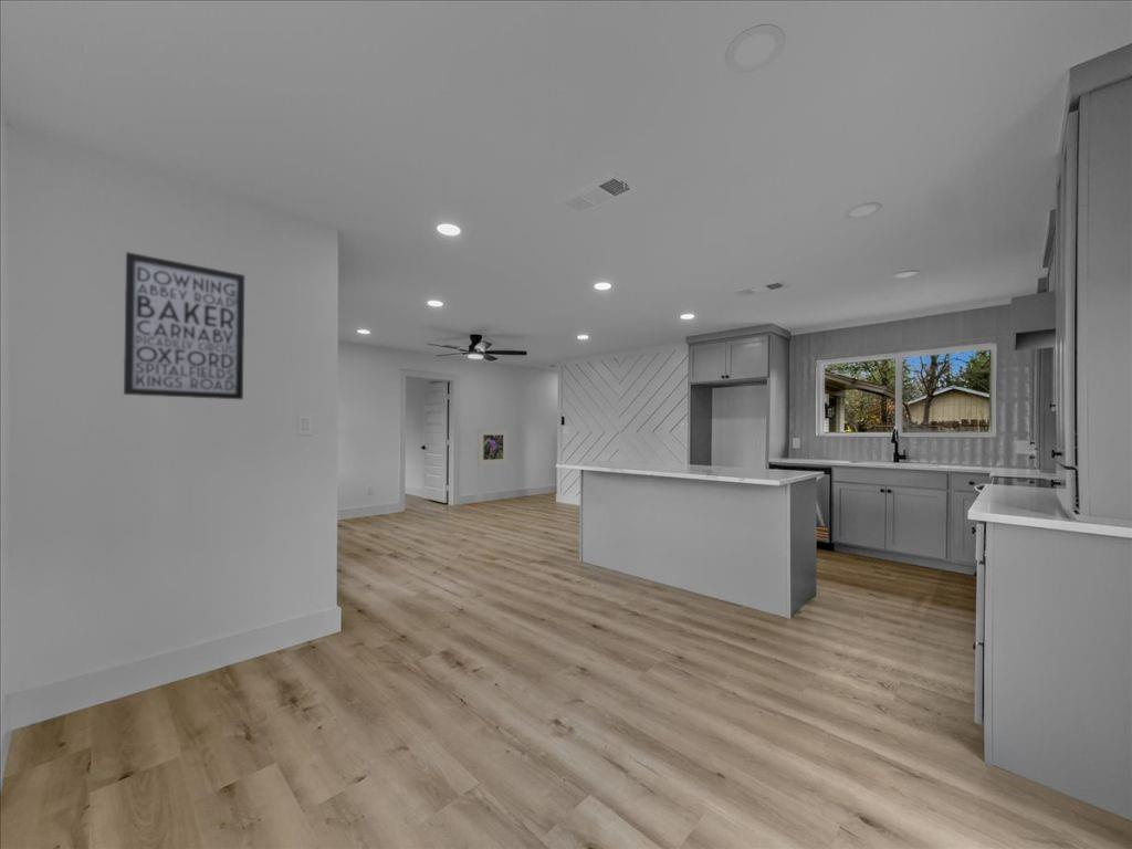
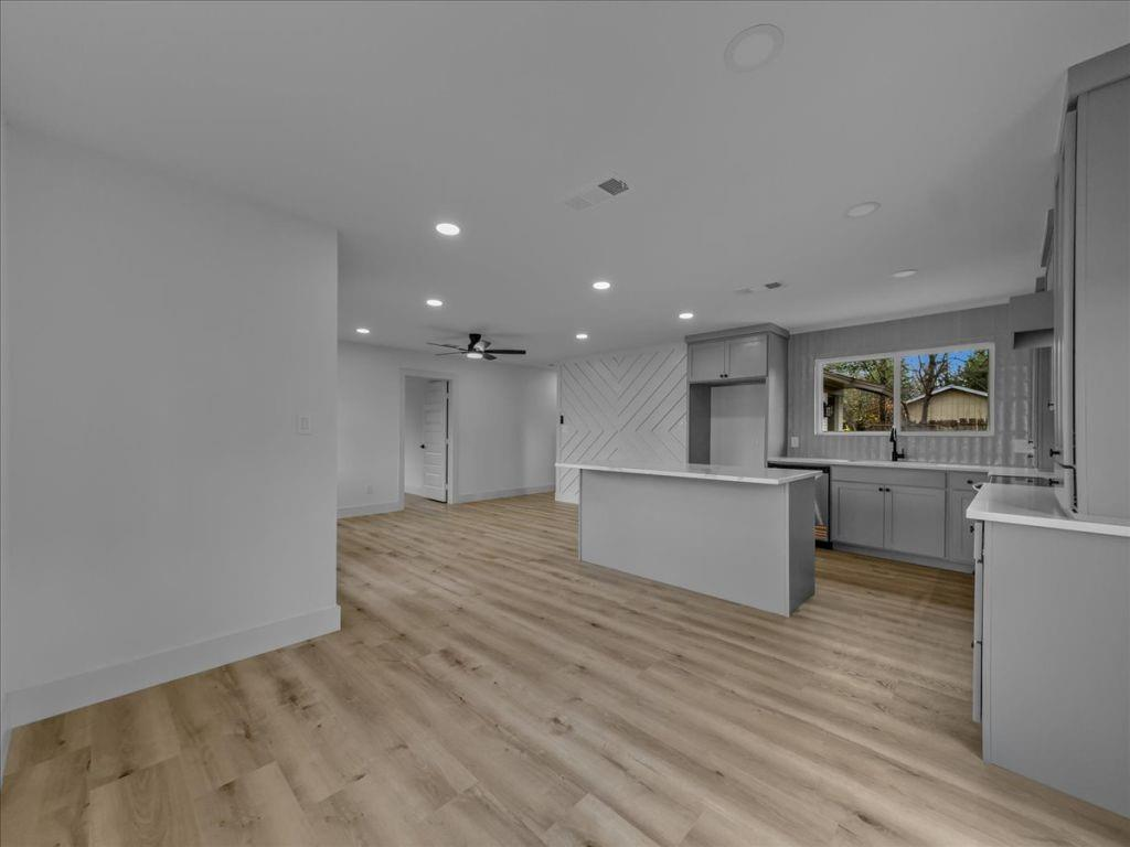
- wall art [123,251,245,400]
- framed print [478,429,509,467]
